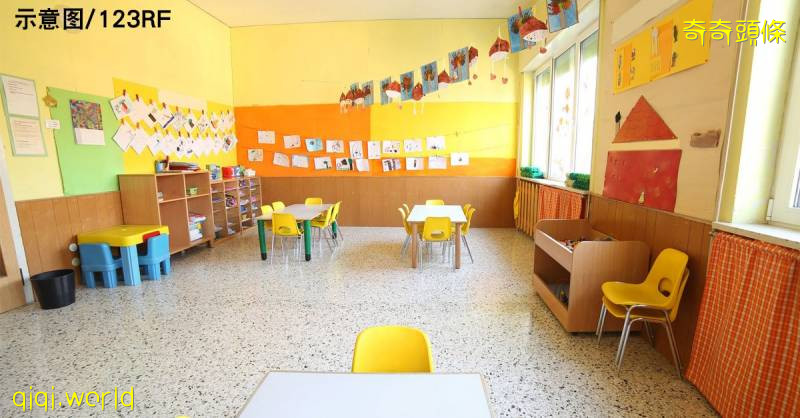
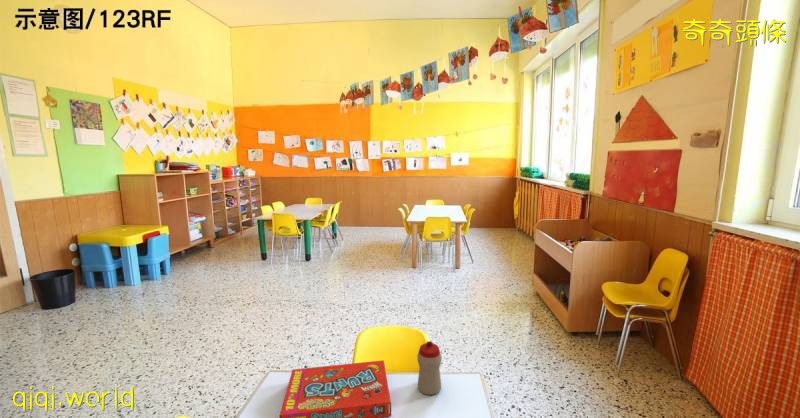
+ sippy cup [416,340,443,396]
+ snack box [279,359,393,418]
